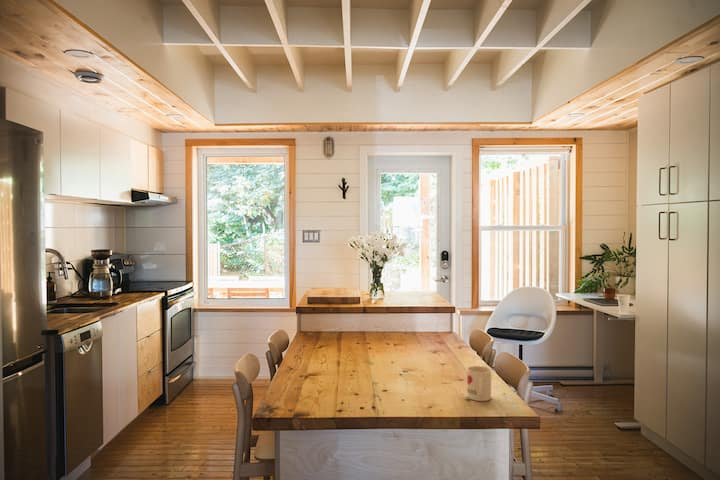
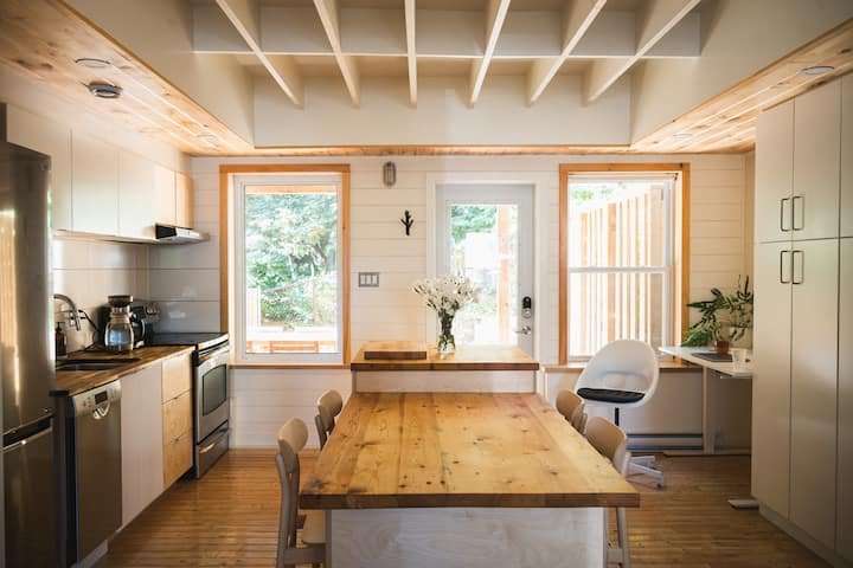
- mug [466,365,492,402]
